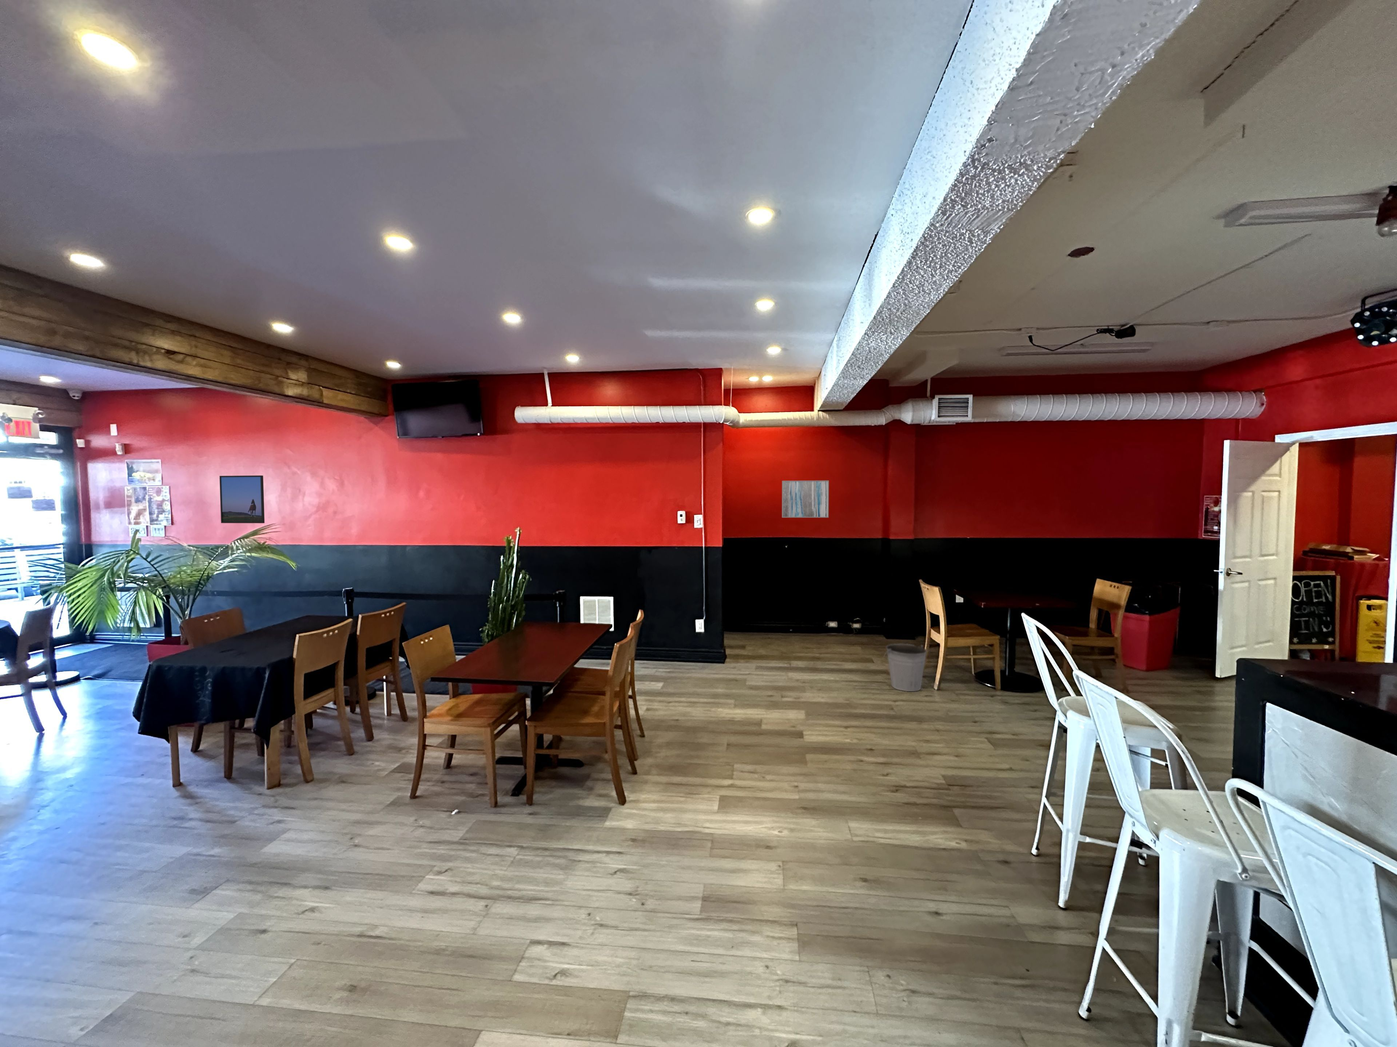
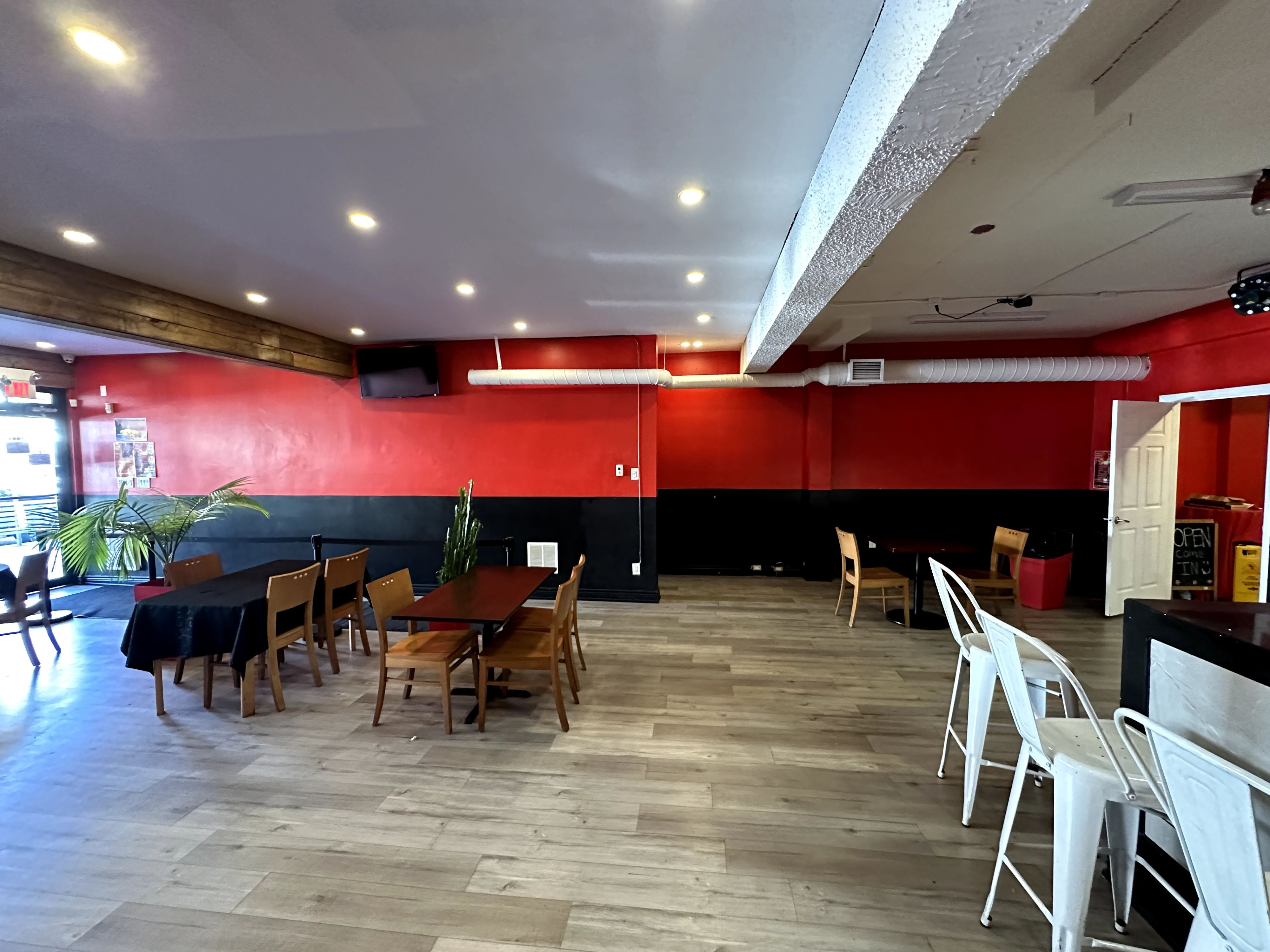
- wall art [781,481,829,518]
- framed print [219,475,265,524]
- bucket [883,643,927,692]
